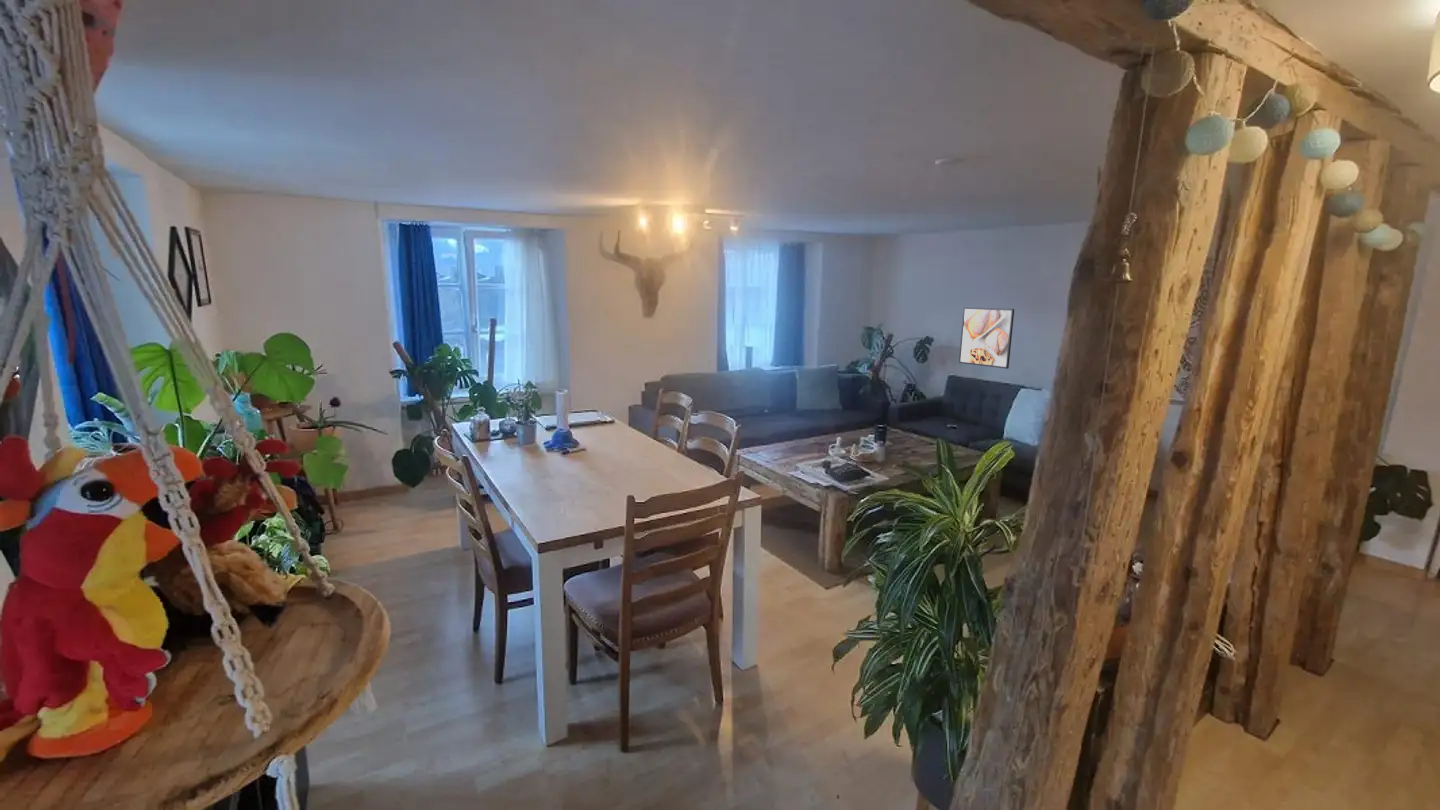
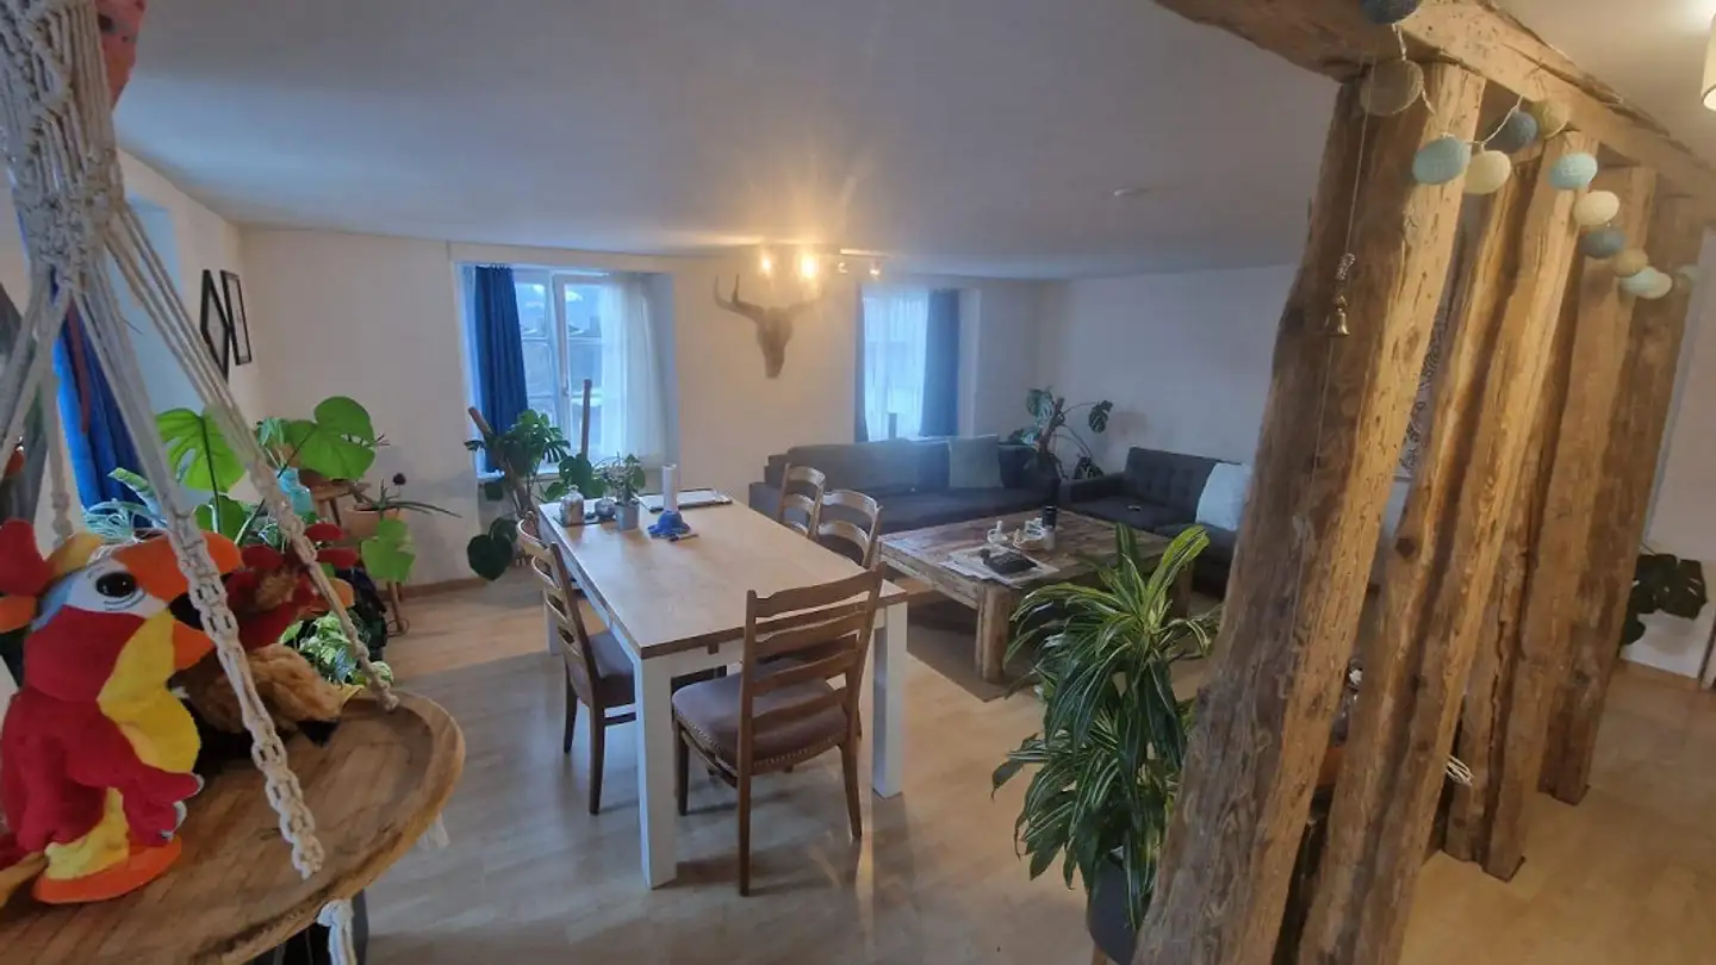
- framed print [958,307,1015,370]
